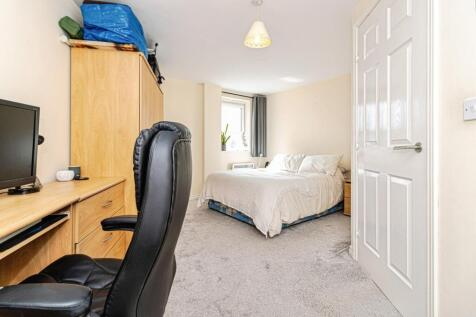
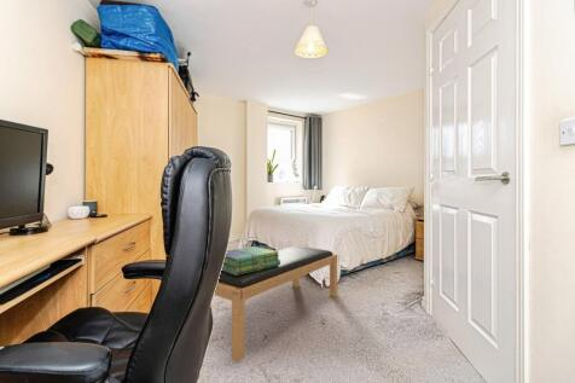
+ bench [214,245,338,364]
+ stack of books [221,245,280,275]
